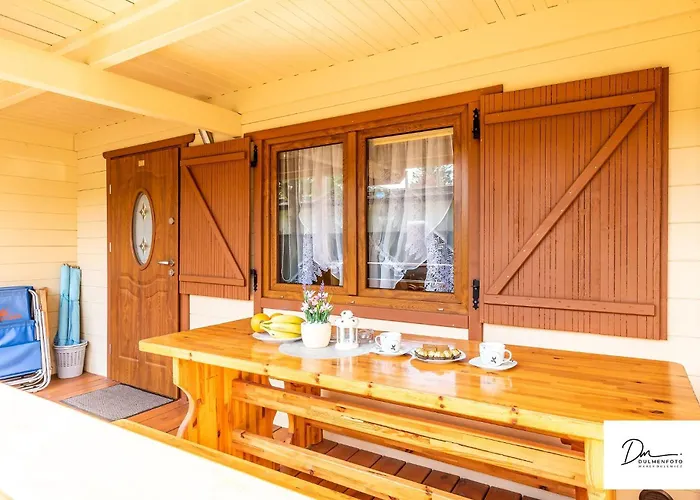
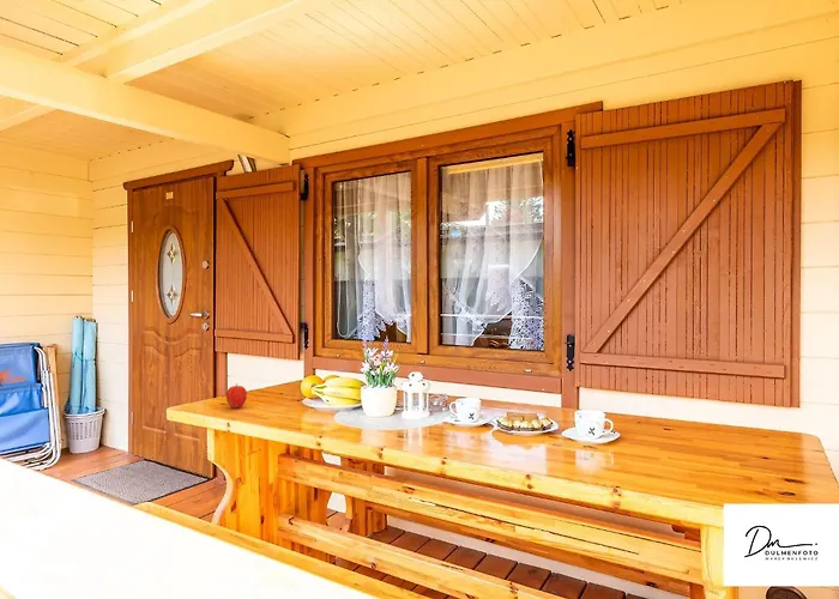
+ apple [225,382,248,410]
